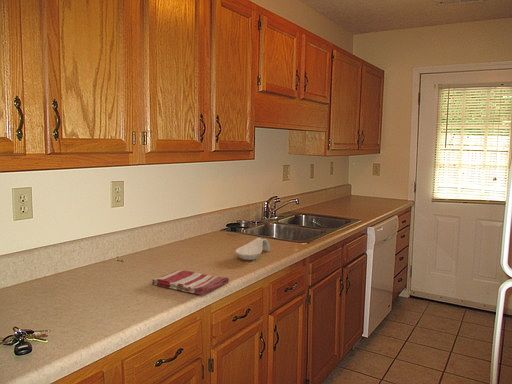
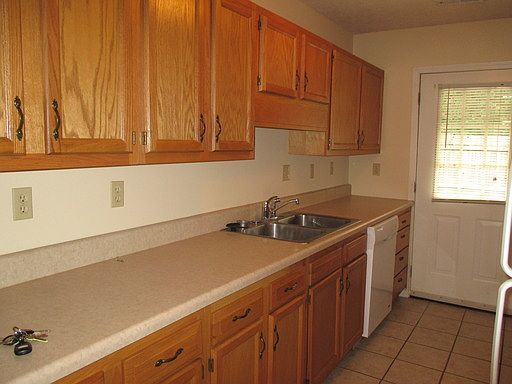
- spoon rest [234,237,271,261]
- dish towel [151,269,230,296]
